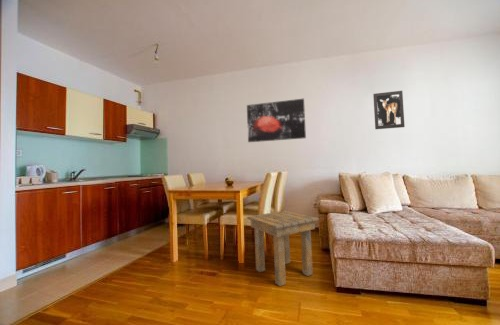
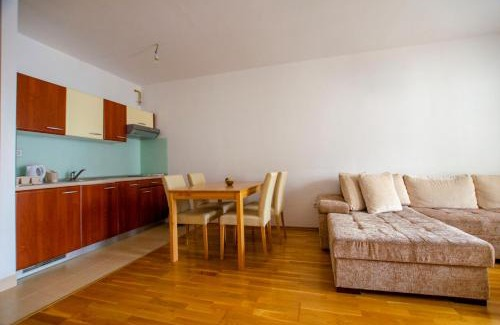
- side table [246,210,320,287]
- wall art [246,98,307,143]
- wall art [372,90,406,130]
